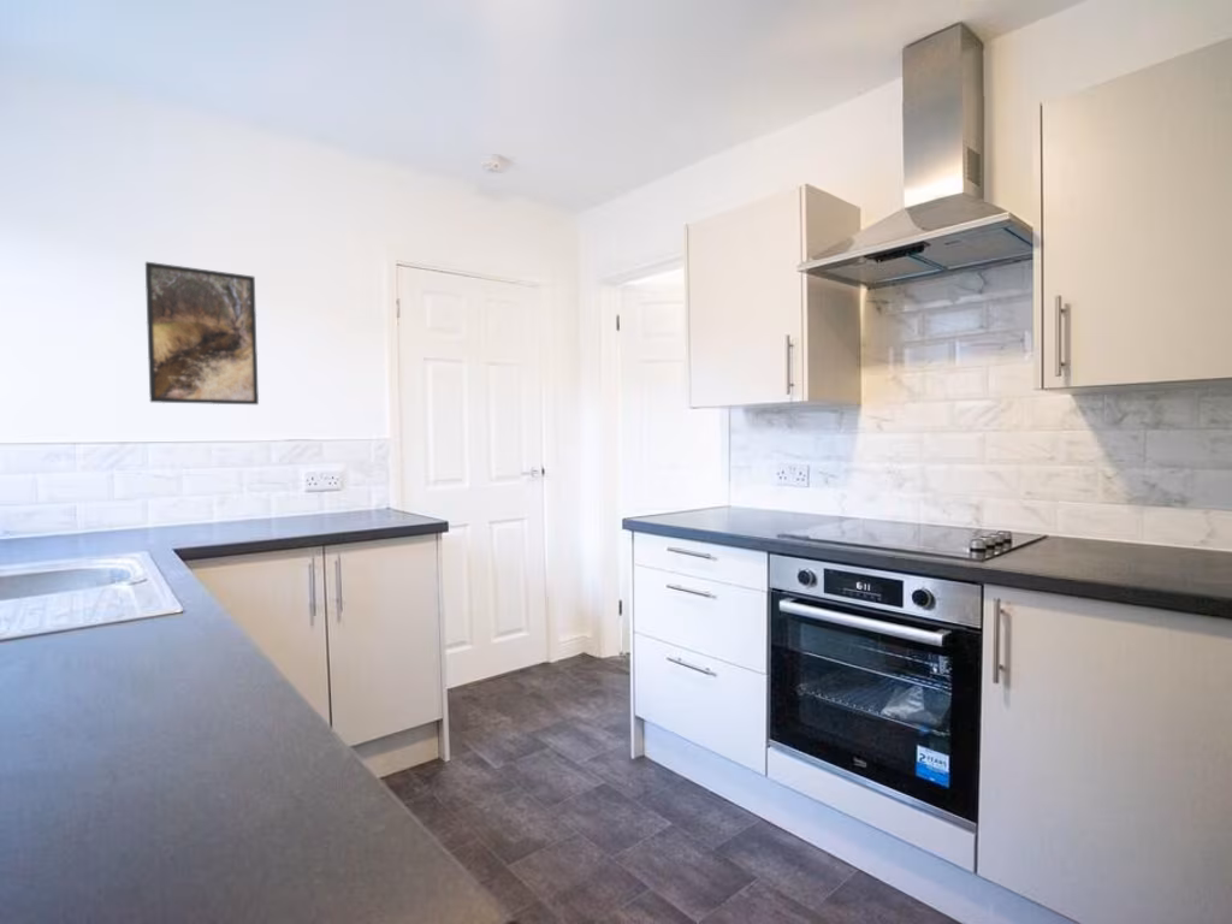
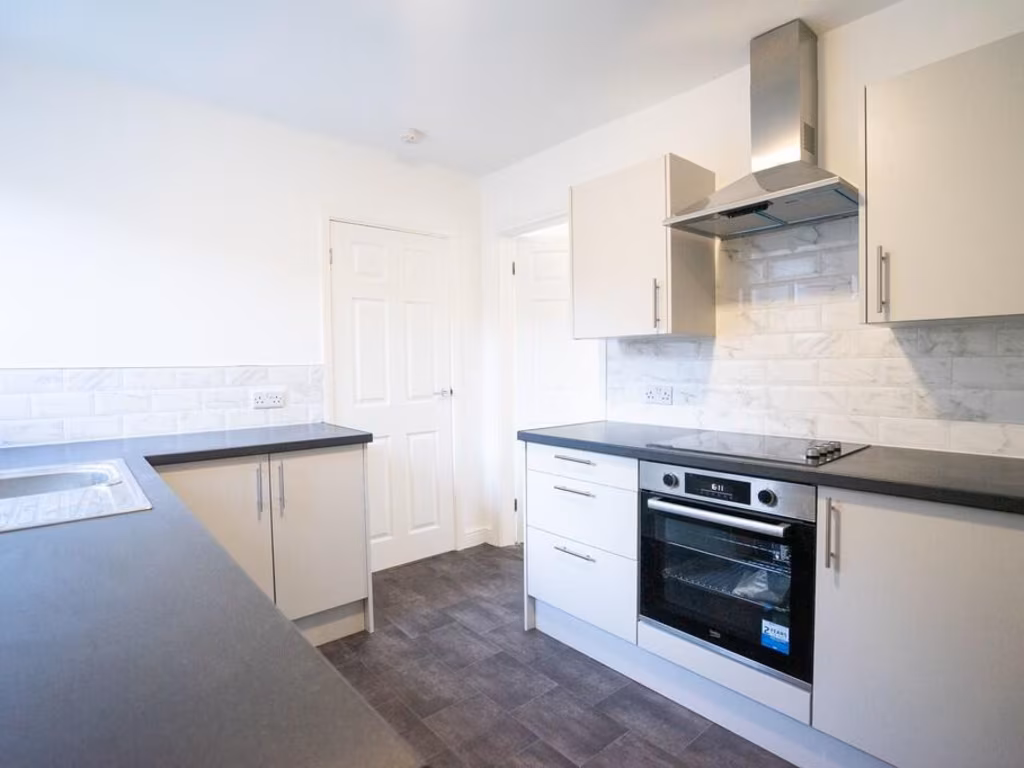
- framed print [144,261,260,405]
